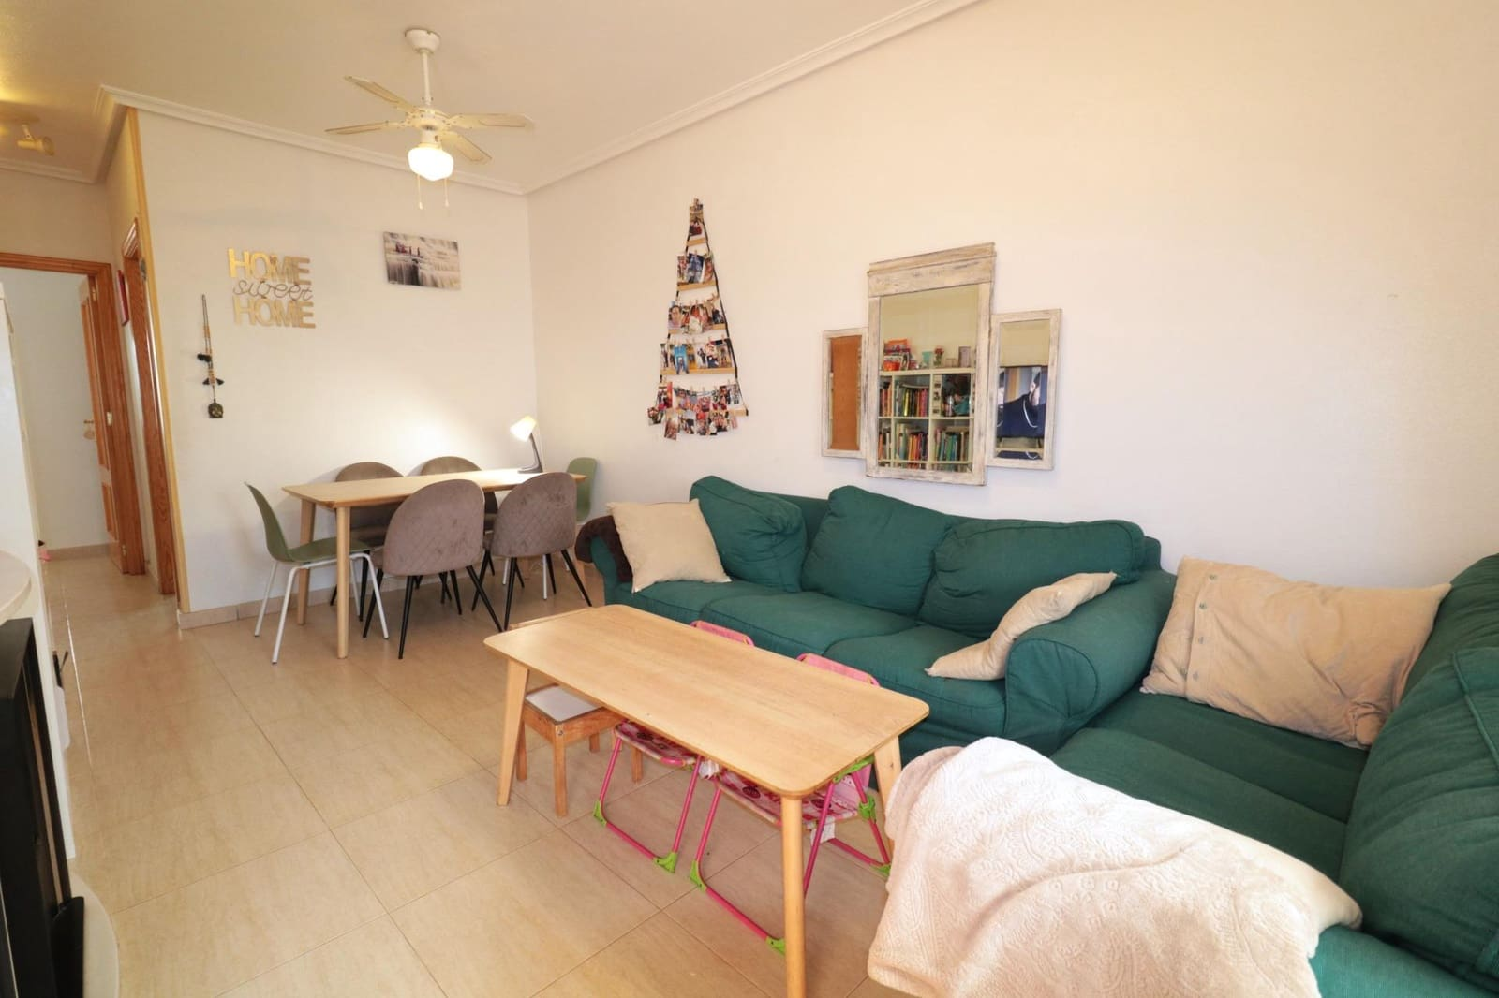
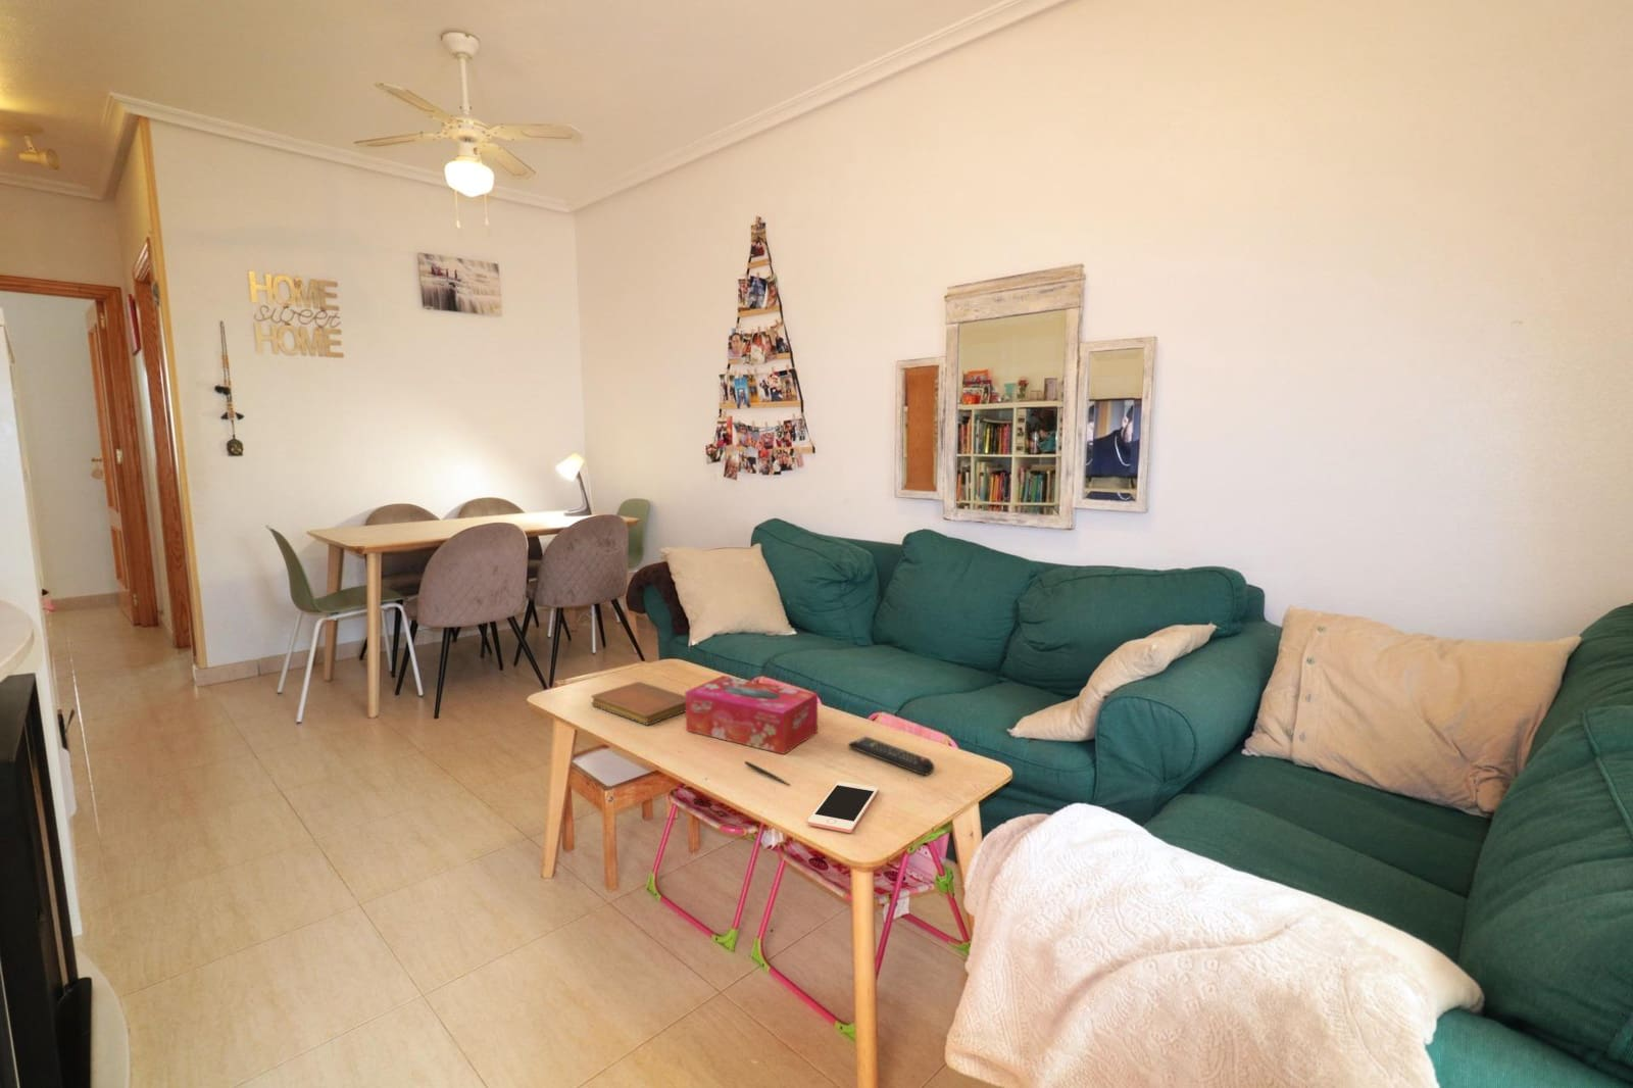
+ cell phone [806,781,880,834]
+ tissue box [684,675,818,755]
+ remote control [847,735,935,777]
+ notebook [590,681,686,726]
+ pen [744,760,790,786]
